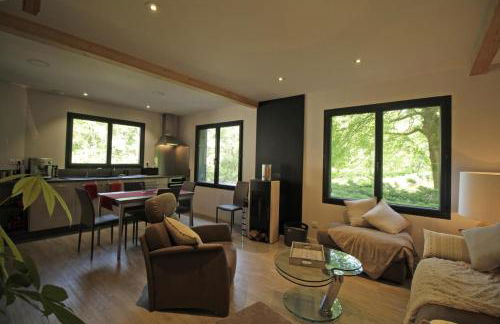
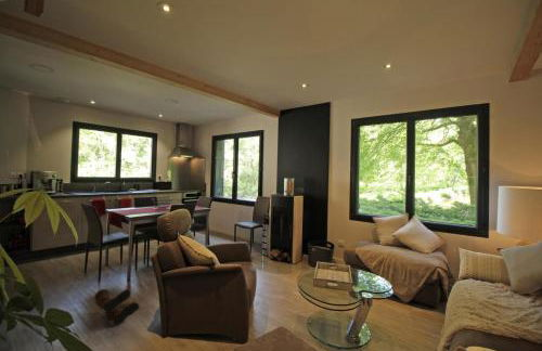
+ boots [94,288,140,326]
